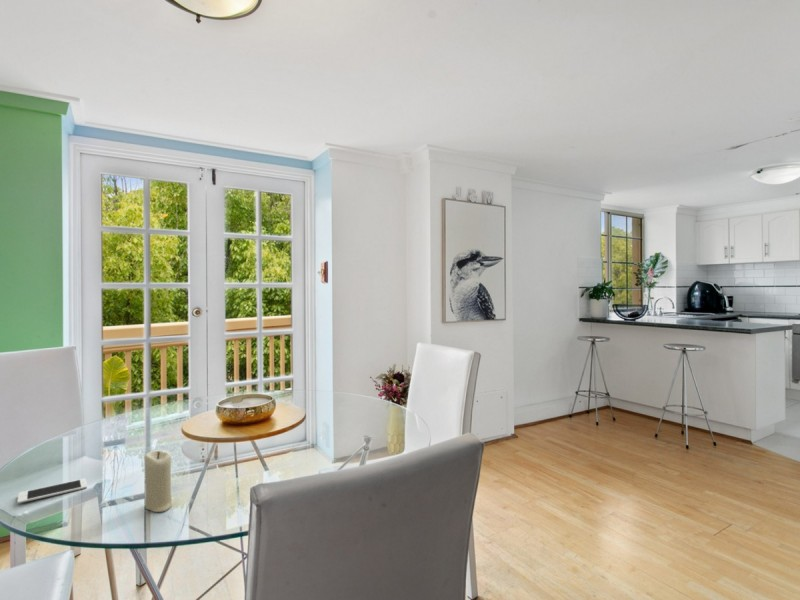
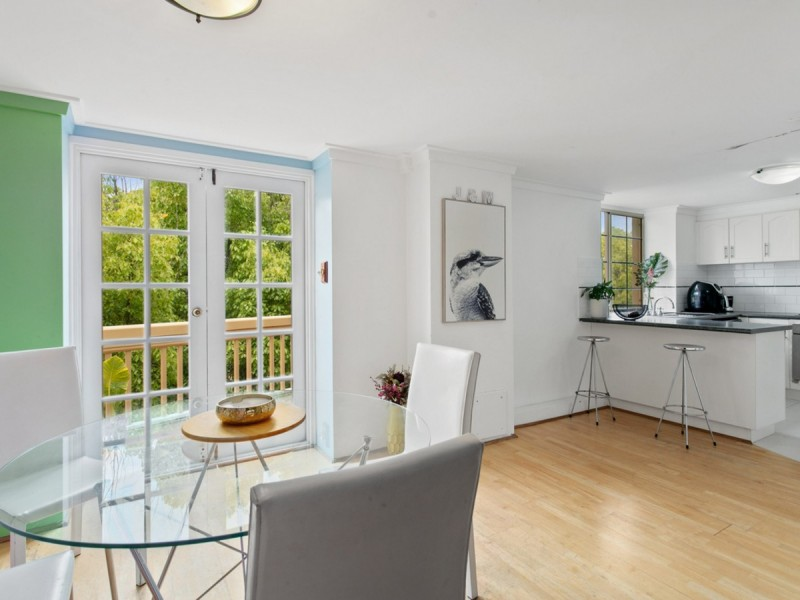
- candle [144,450,173,513]
- cell phone [16,478,88,505]
